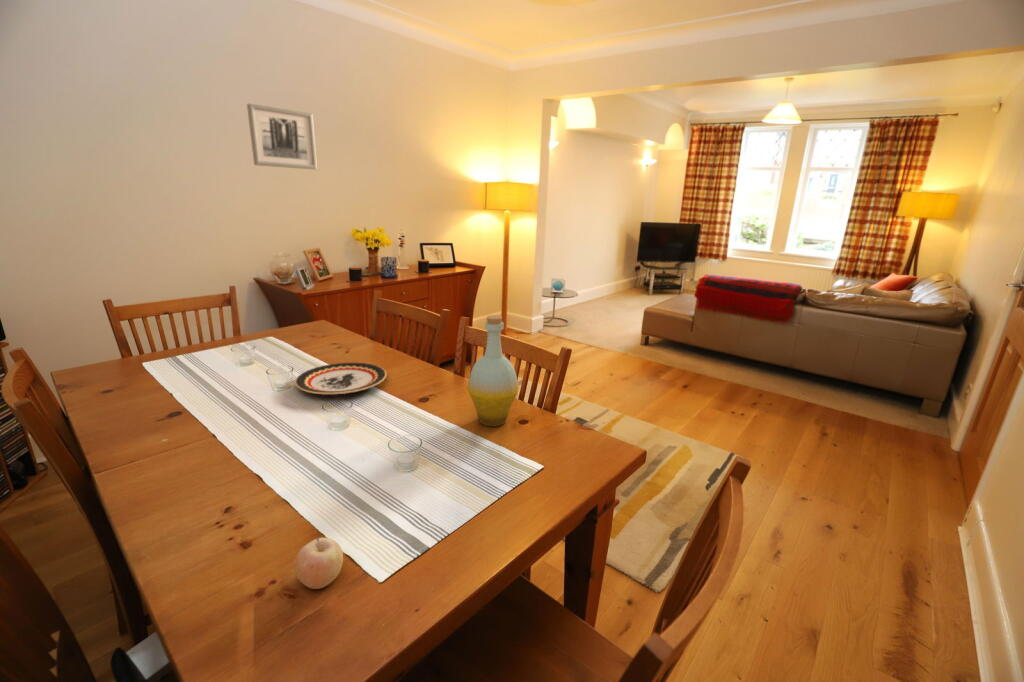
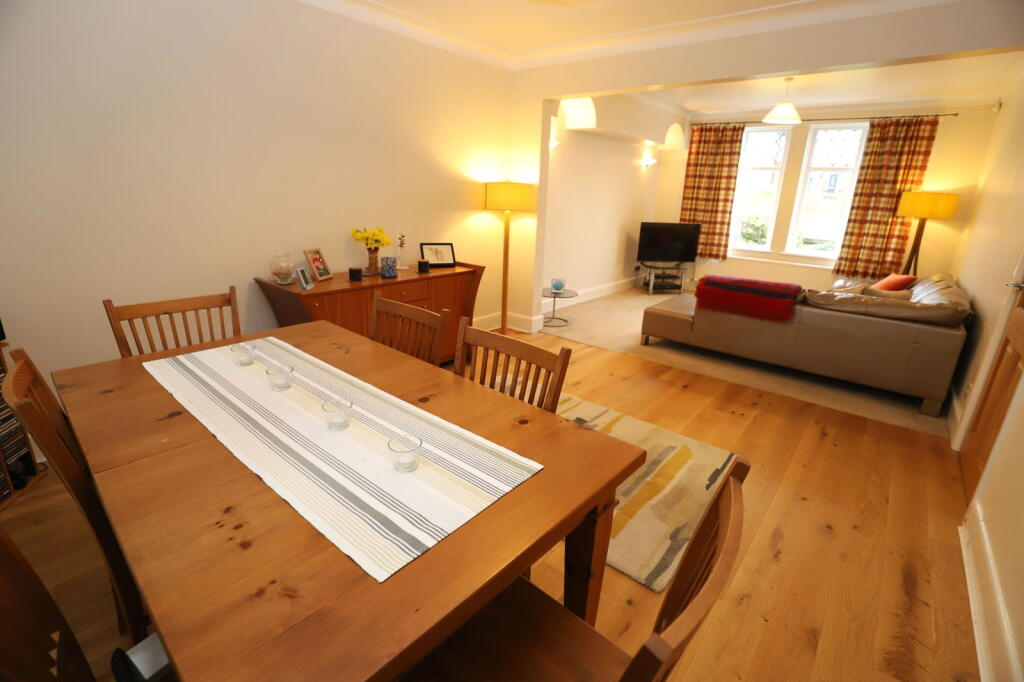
- plate [294,361,388,395]
- bottle [466,314,520,427]
- fruit [294,536,344,590]
- wall art [246,103,318,170]
